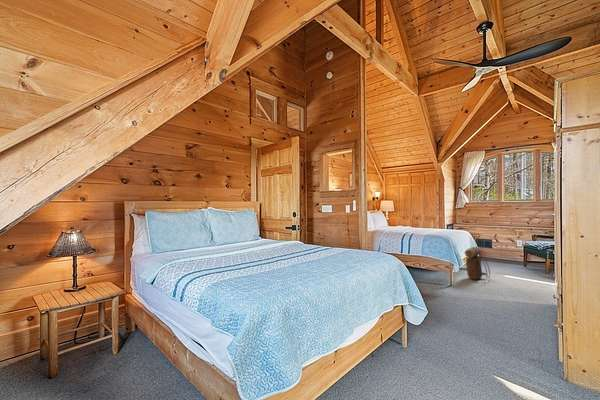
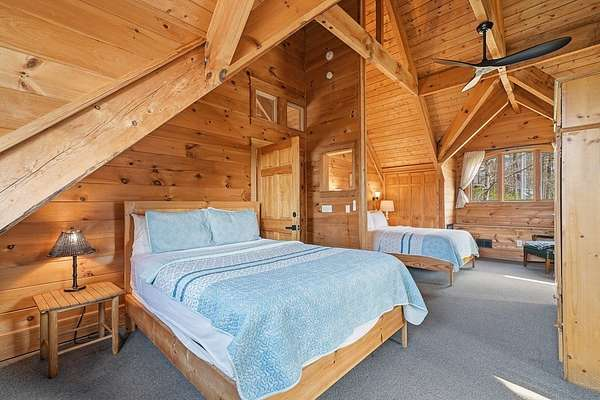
- backpack [463,246,492,281]
